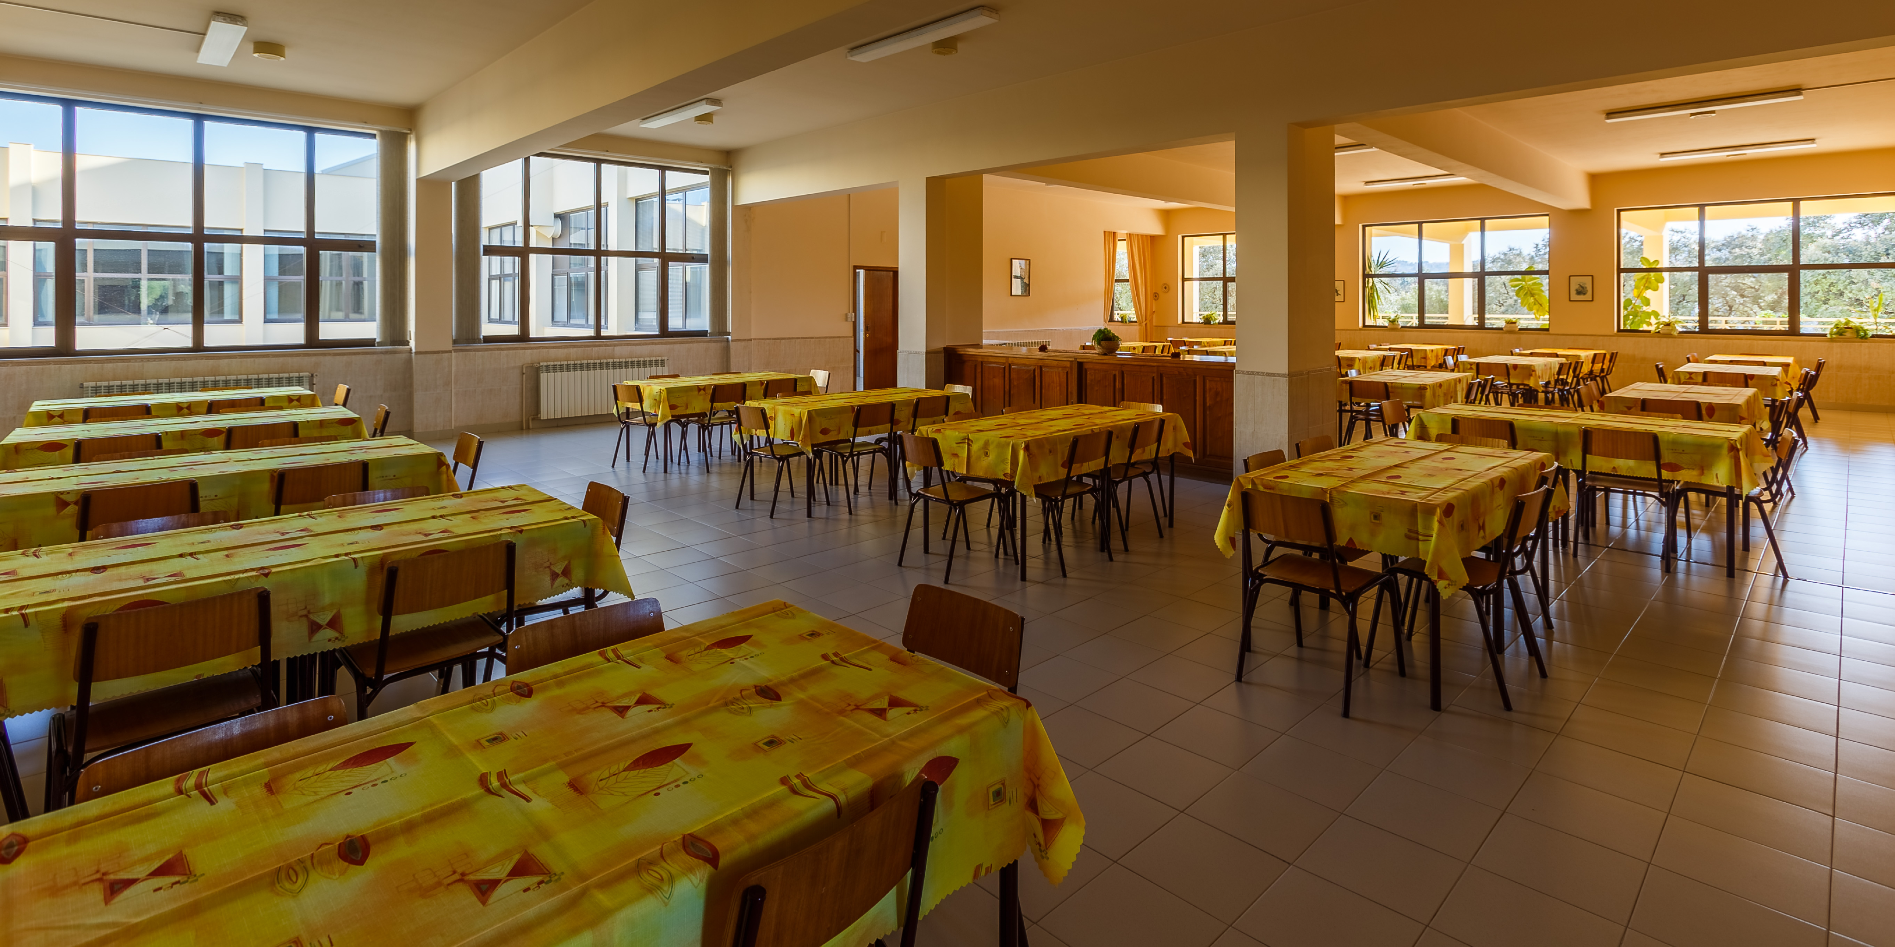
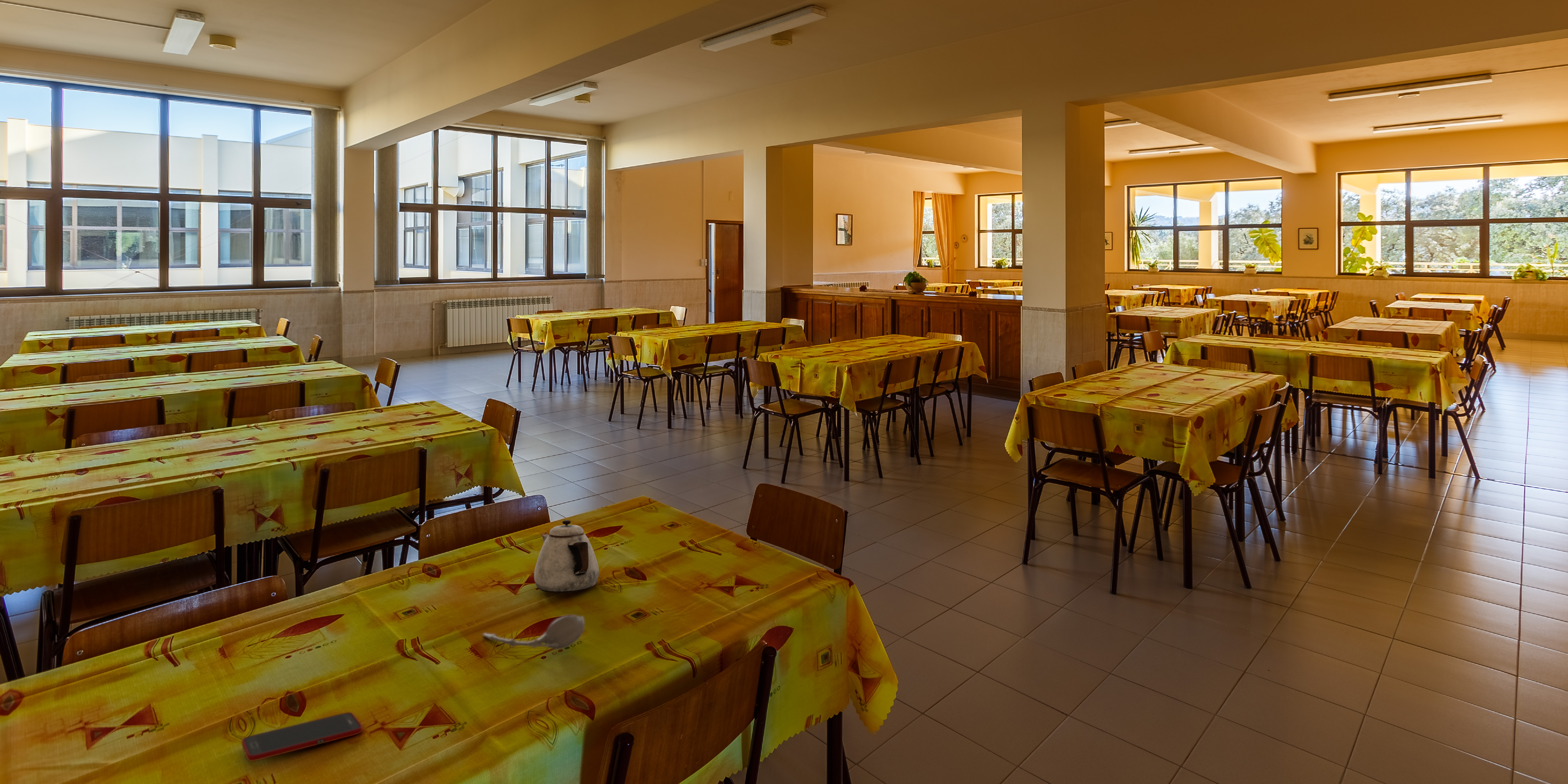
+ spoon [482,614,585,650]
+ teapot [534,520,599,593]
+ cell phone [242,712,363,762]
